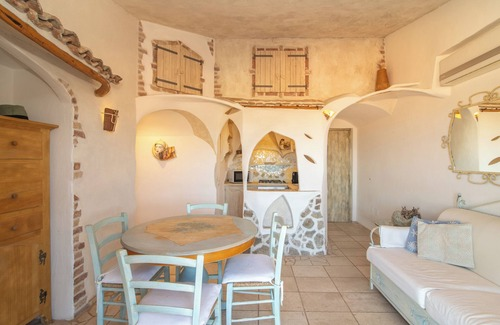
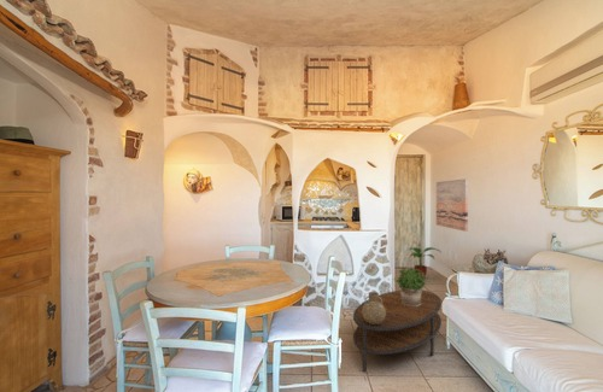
+ potted plant [393,267,427,306]
+ coffee table [352,289,443,373]
+ wall art [435,177,469,233]
+ ceramic vessel [362,291,386,324]
+ potted plant [408,246,443,280]
